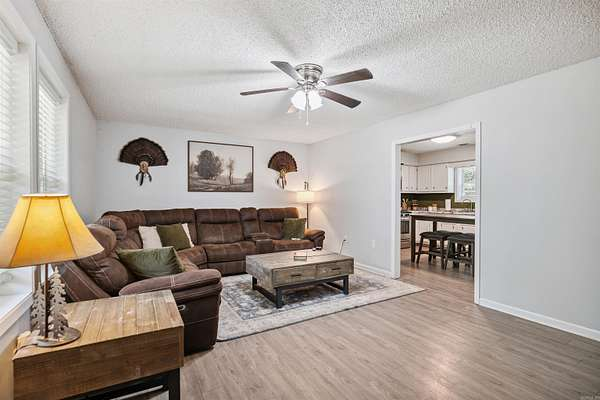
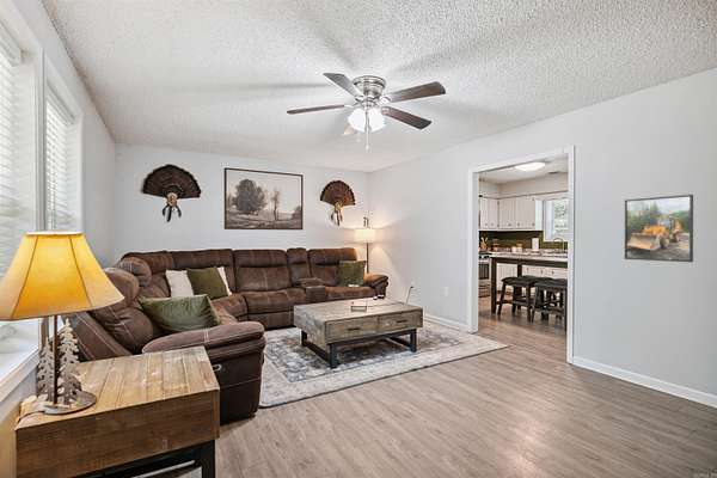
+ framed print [624,194,694,263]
